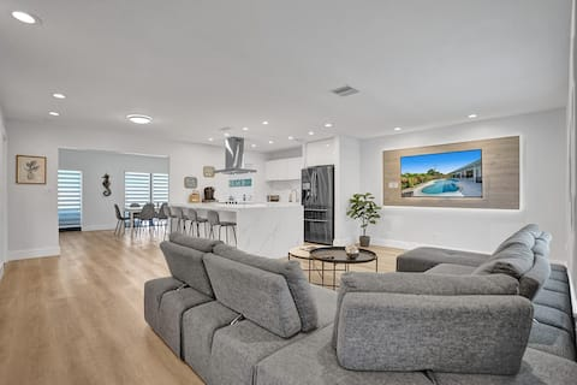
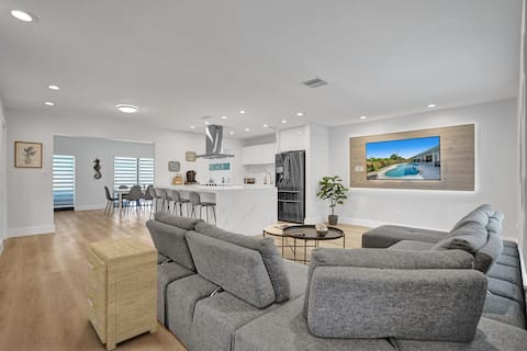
+ side table [86,236,159,351]
